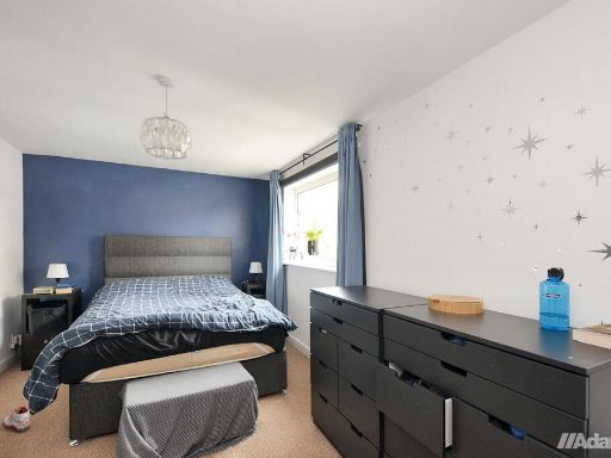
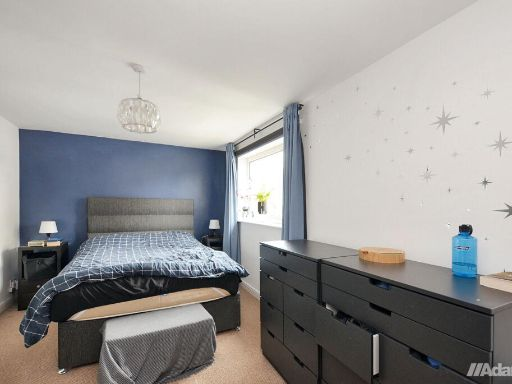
- sneaker [2,406,31,434]
